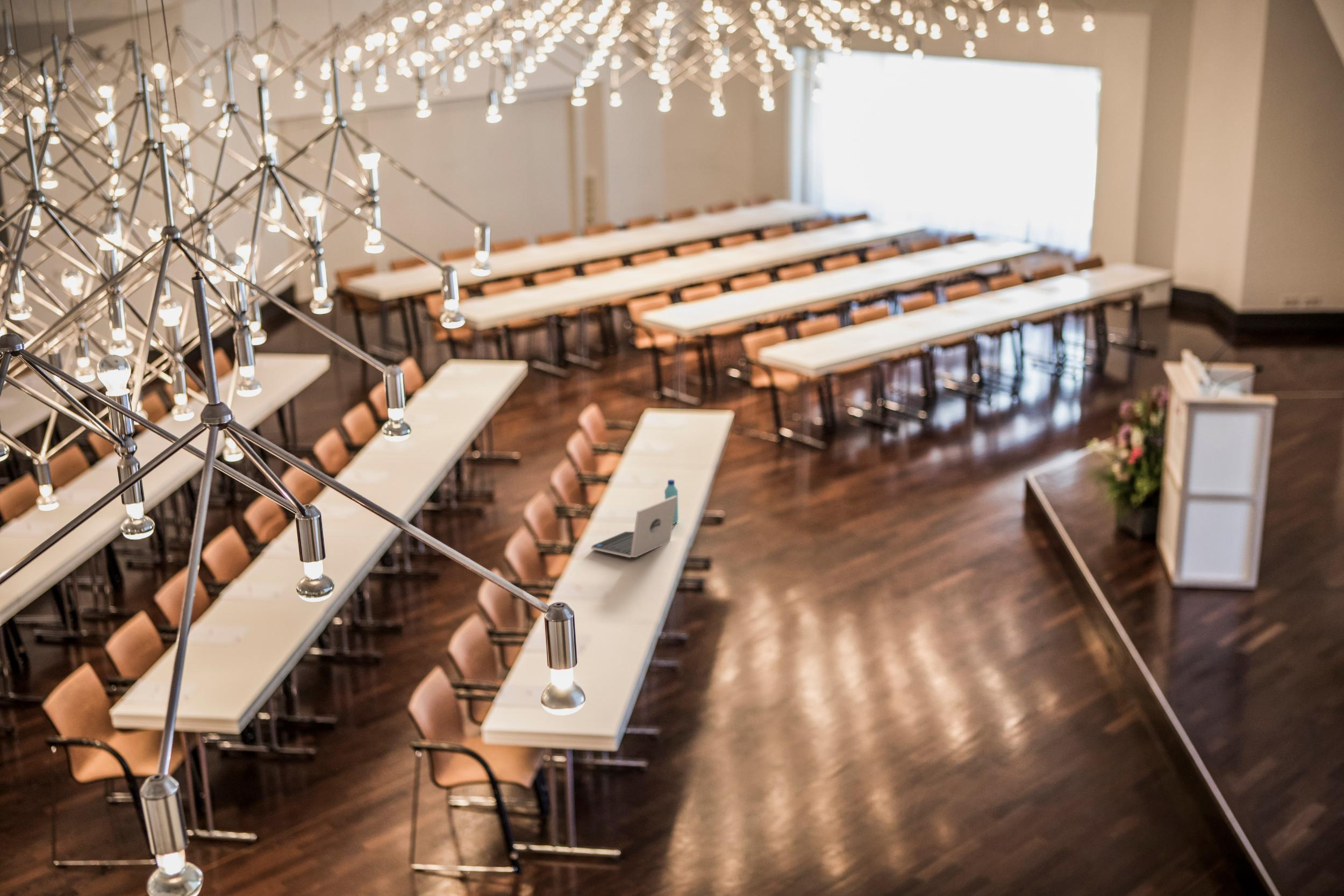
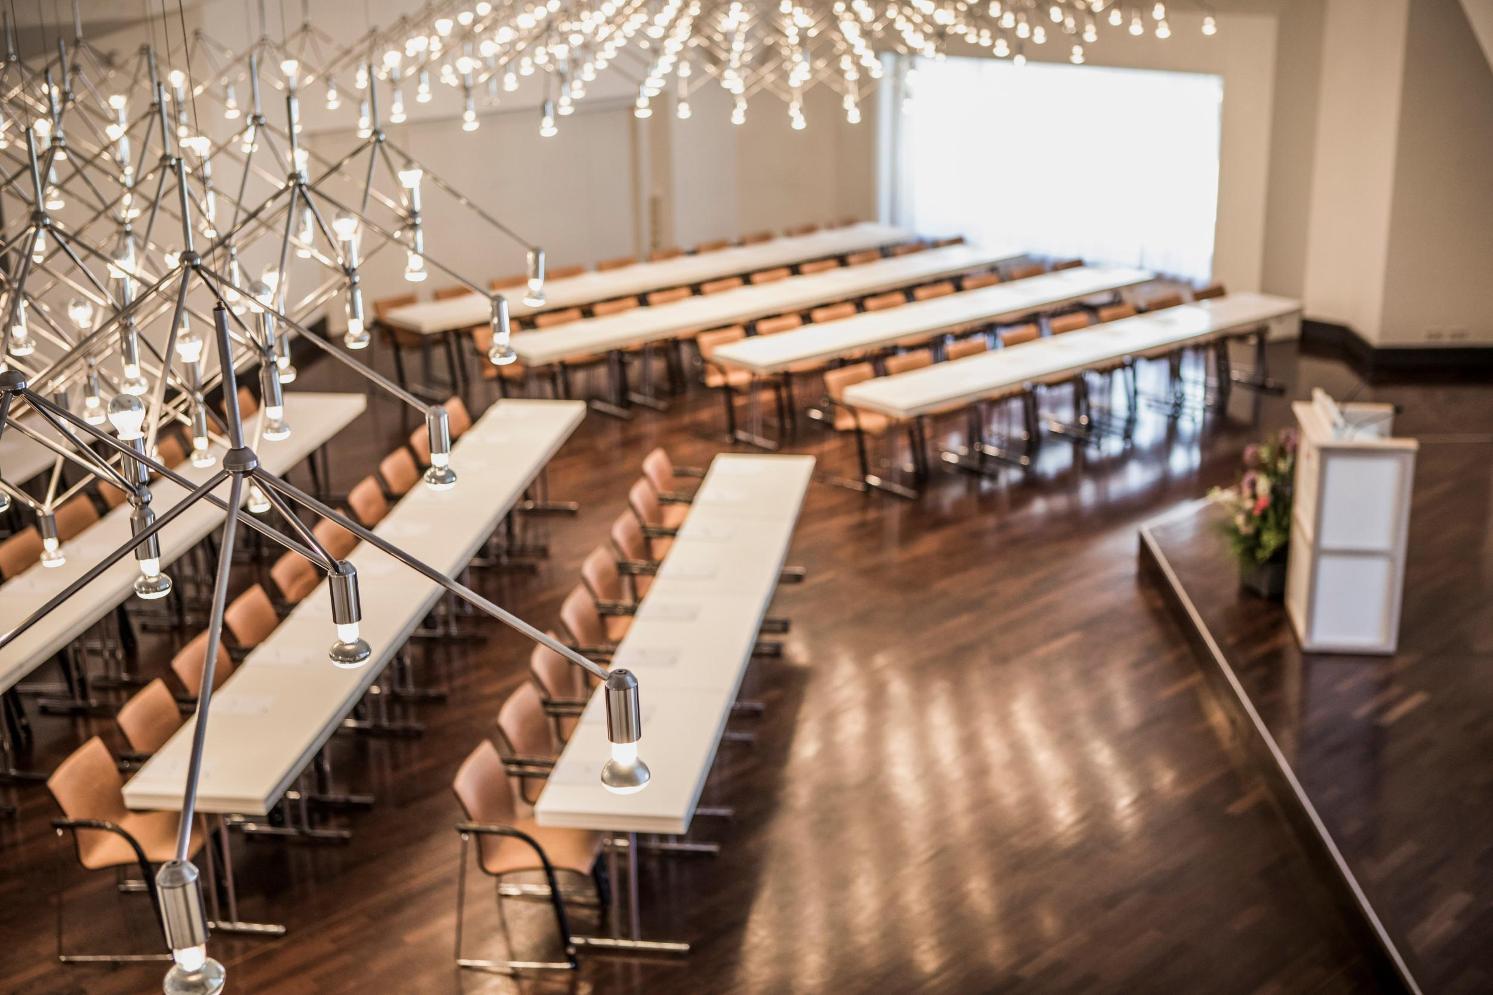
- water bottle [664,479,679,525]
- laptop [591,496,677,558]
